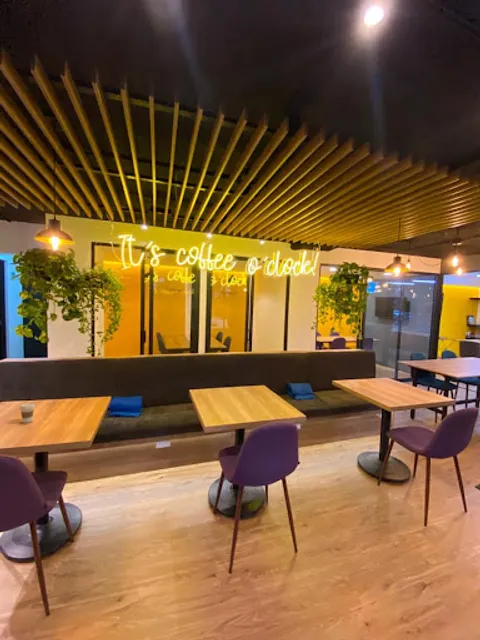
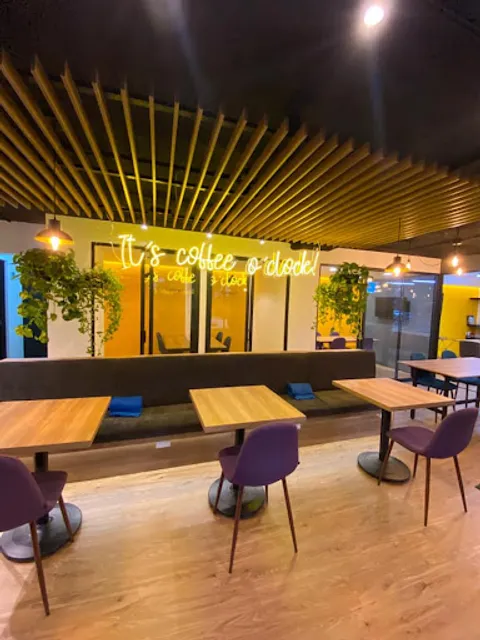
- coffee cup [18,402,36,424]
